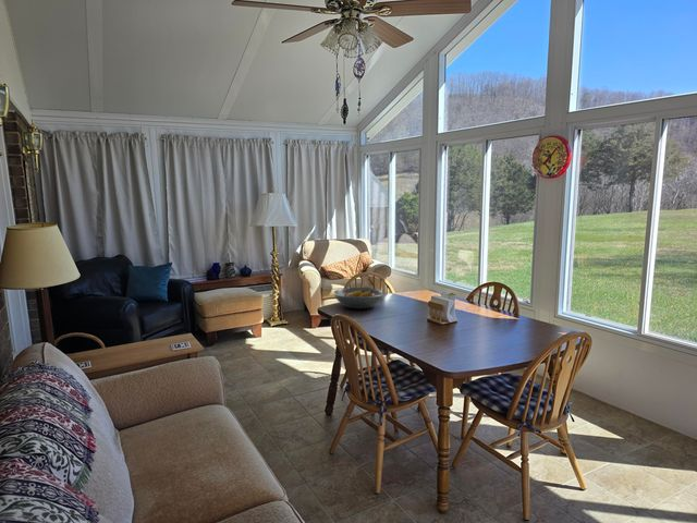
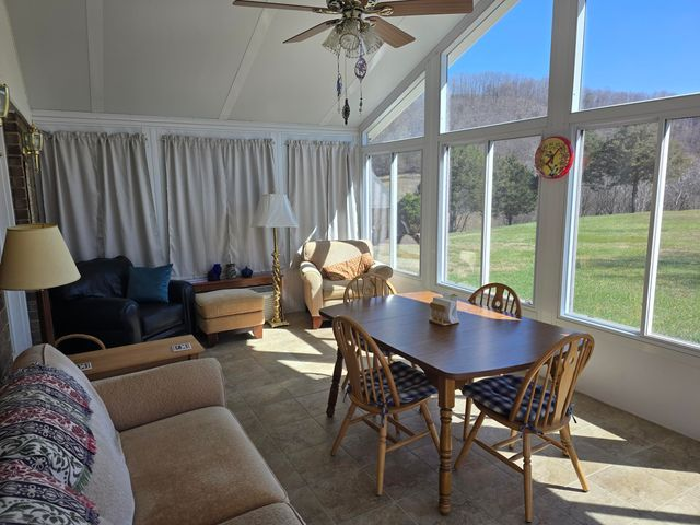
- fruit bowl [332,287,386,309]
